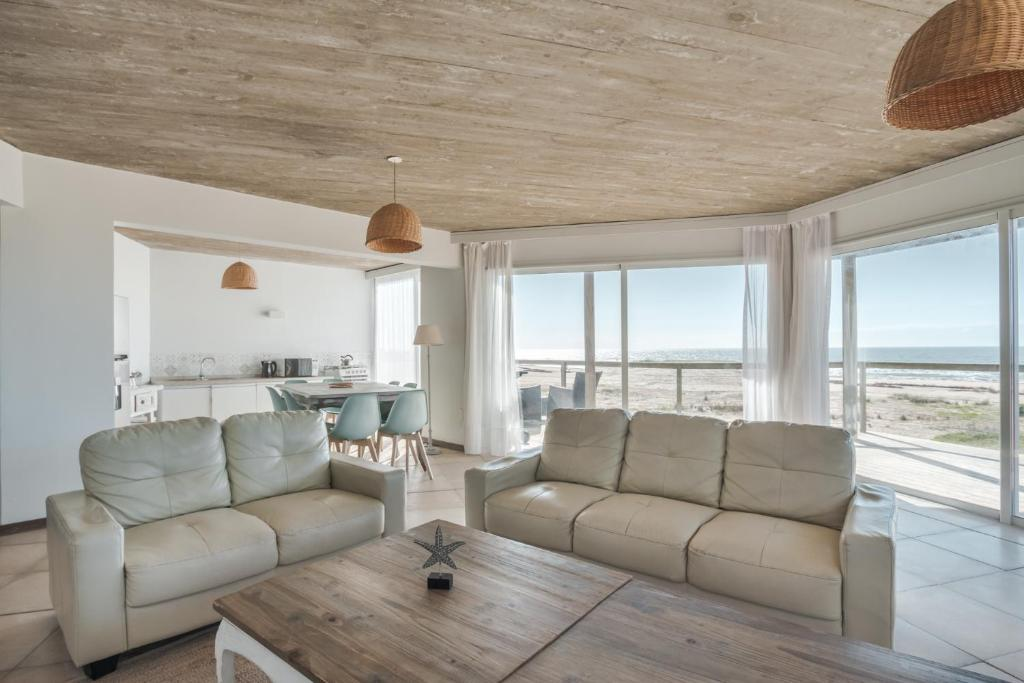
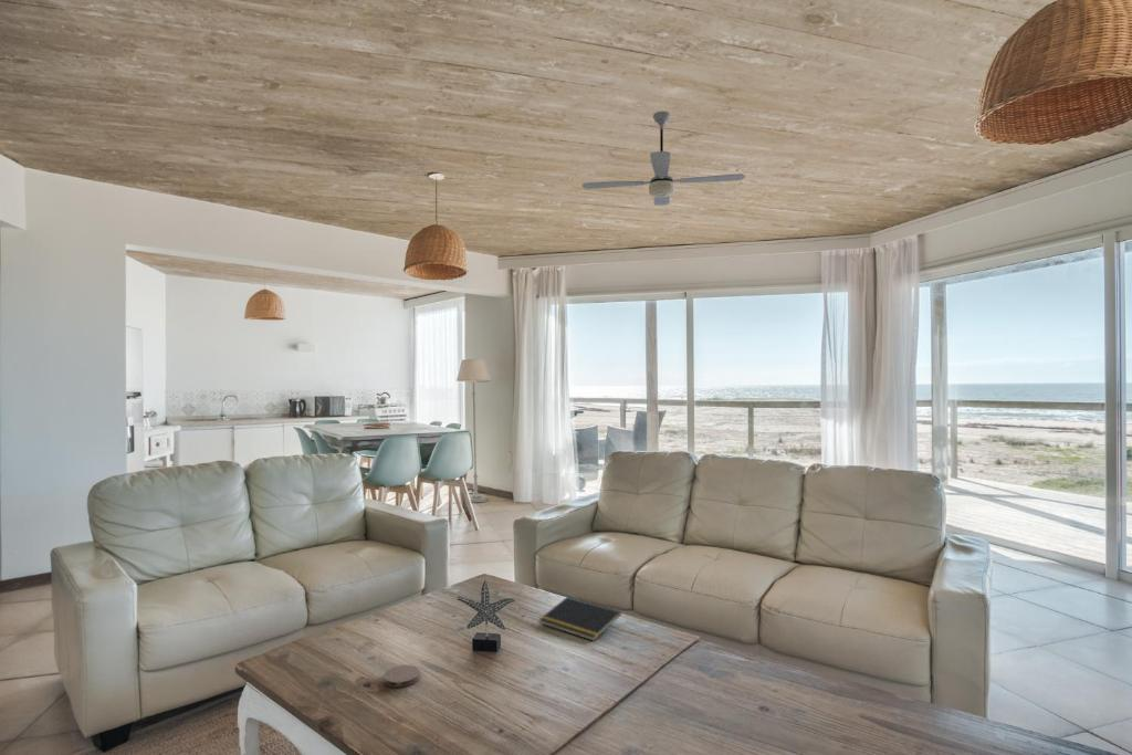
+ ceiling fan [581,111,746,207]
+ notepad [537,596,622,642]
+ coaster [382,664,421,689]
